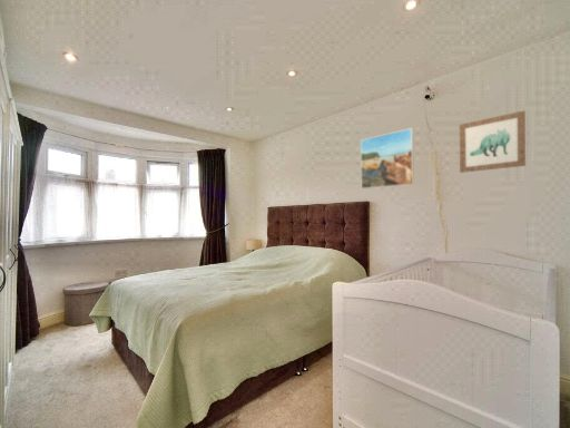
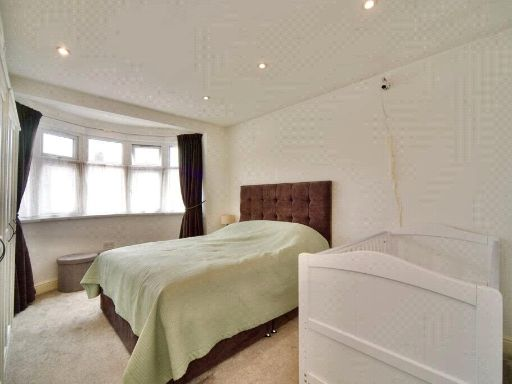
- wall art [459,109,527,174]
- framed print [360,127,415,189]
